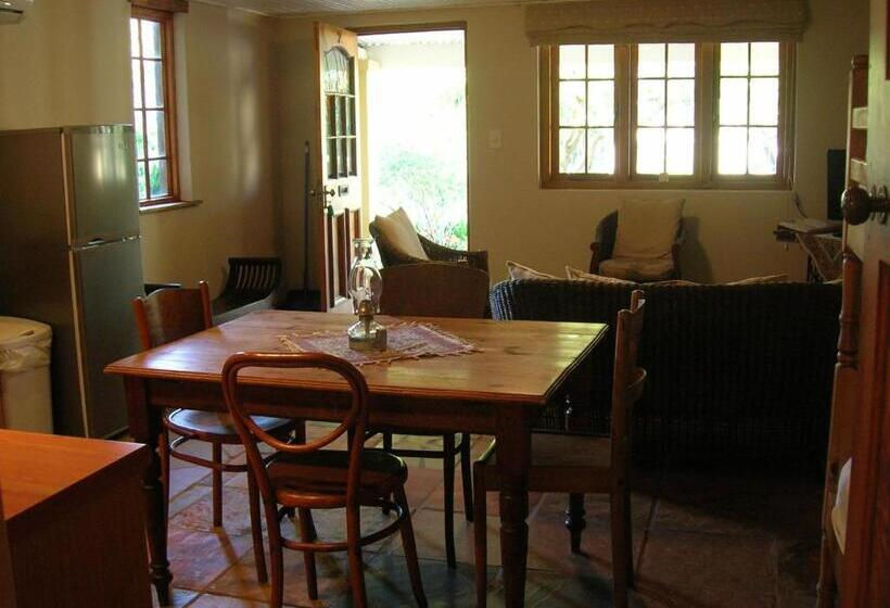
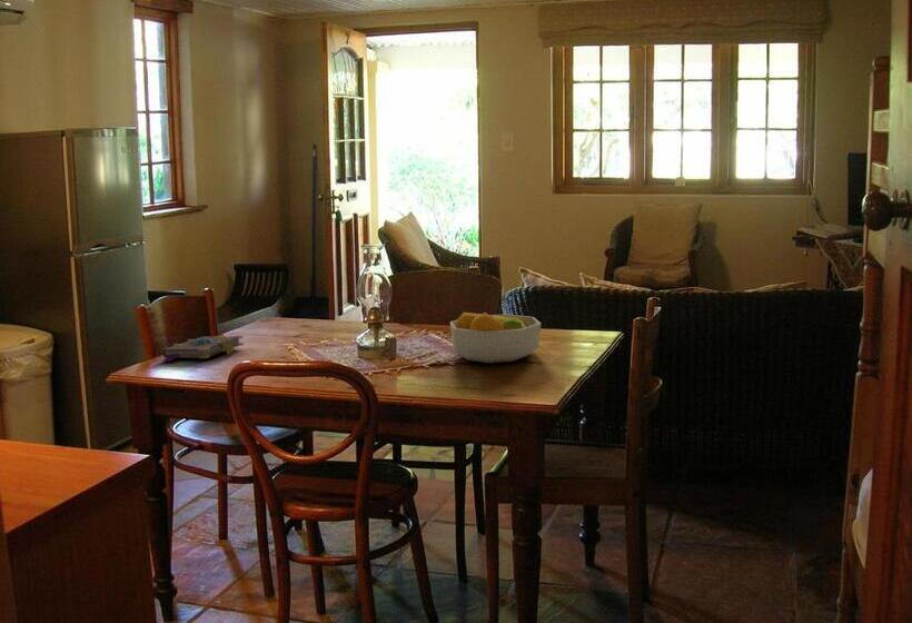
+ fruit bowl [449,312,542,364]
+ book [159,335,245,363]
